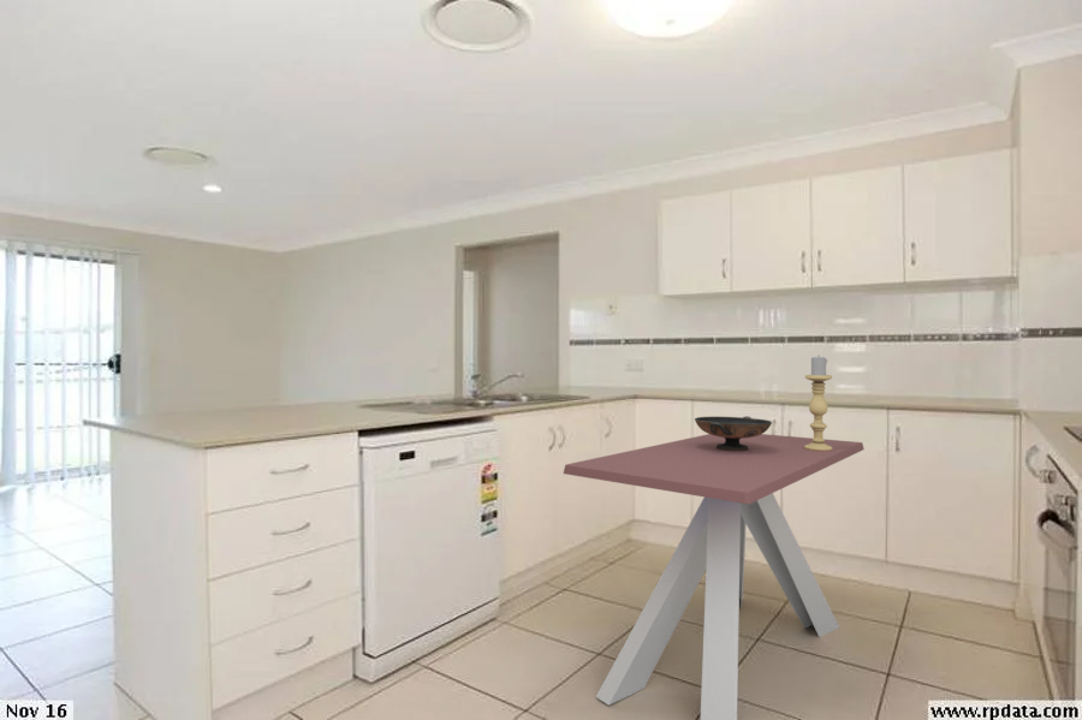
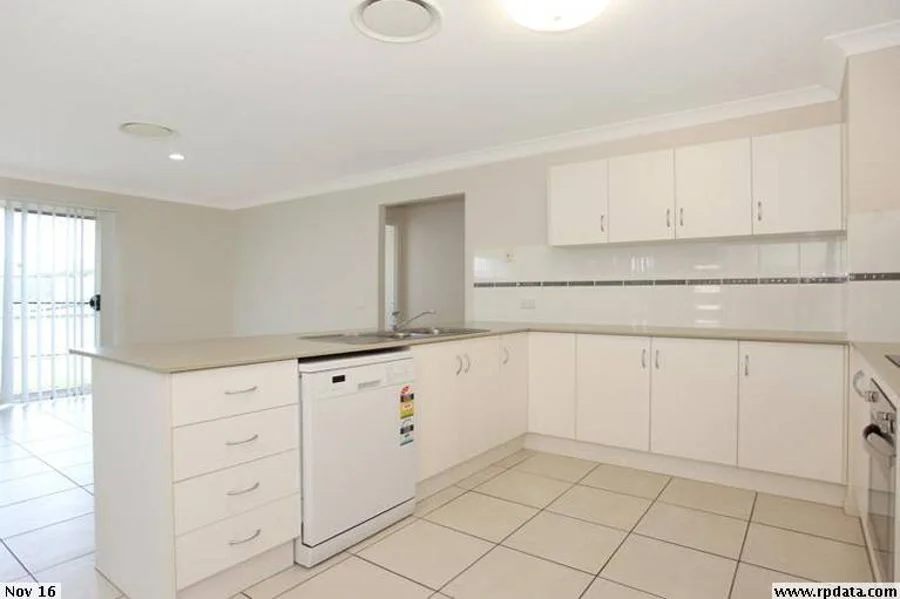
- dining table [563,433,864,720]
- candle holder [804,356,833,451]
- decorative bowl [694,415,773,451]
